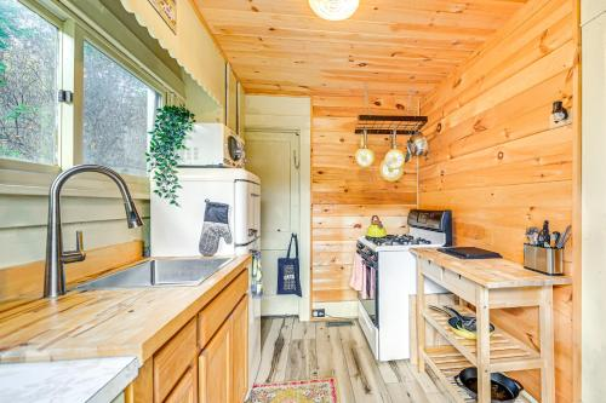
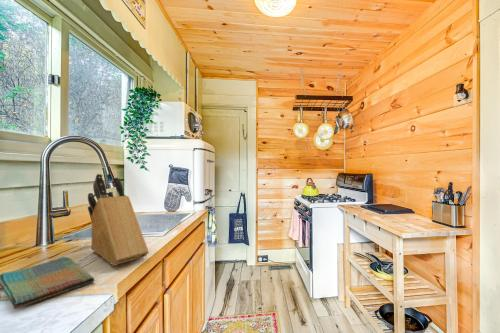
+ knife block [87,173,150,267]
+ dish towel [0,256,95,310]
